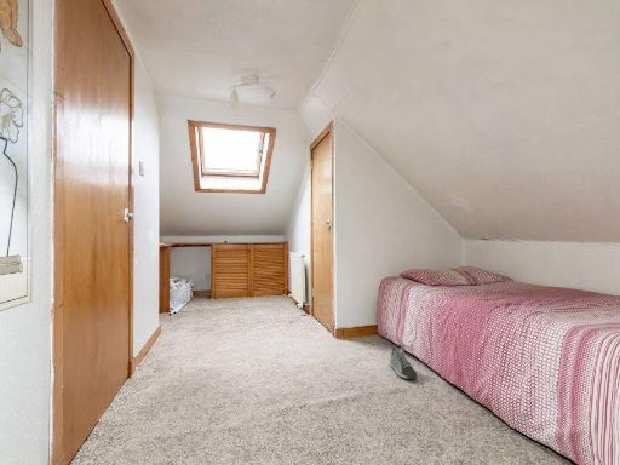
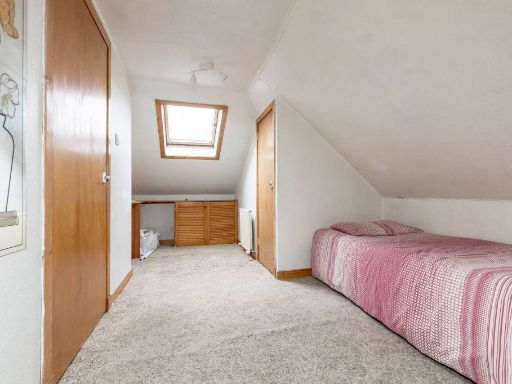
- sneaker [388,344,418,380]
